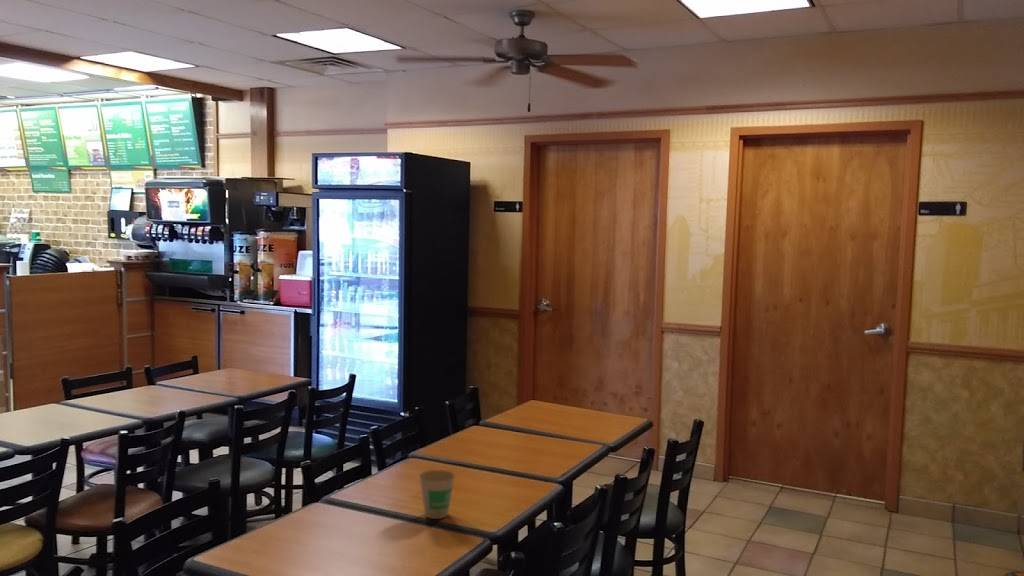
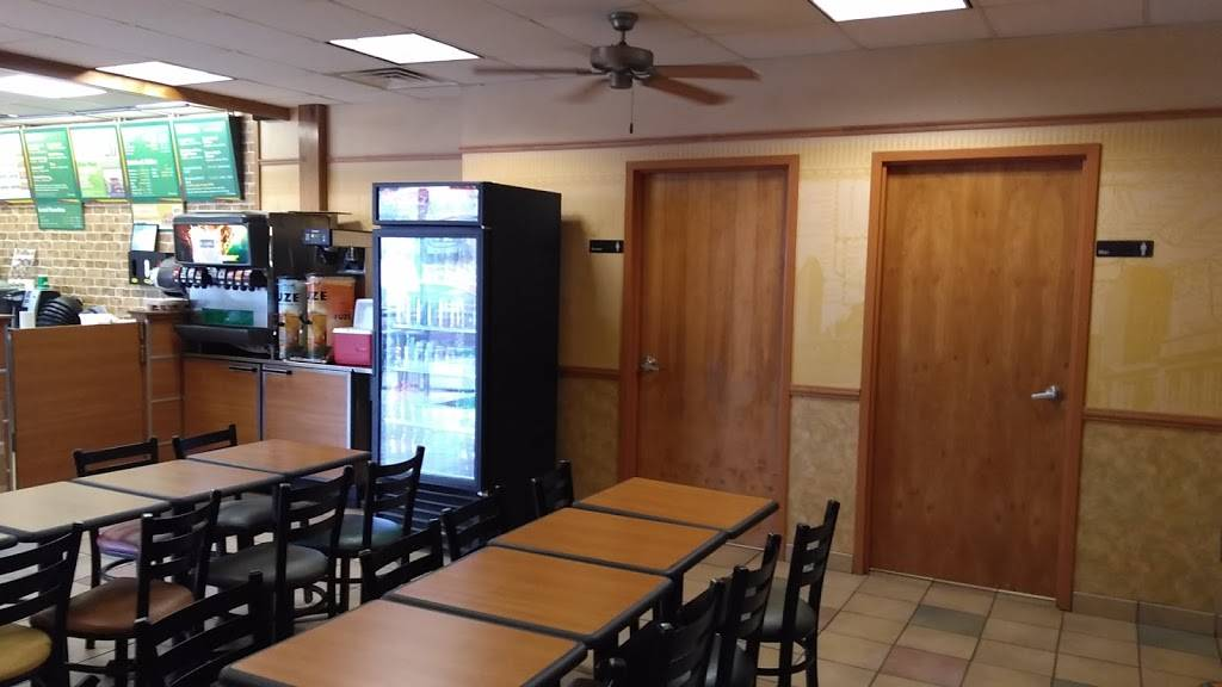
- paper cup [418,469,456,520]
